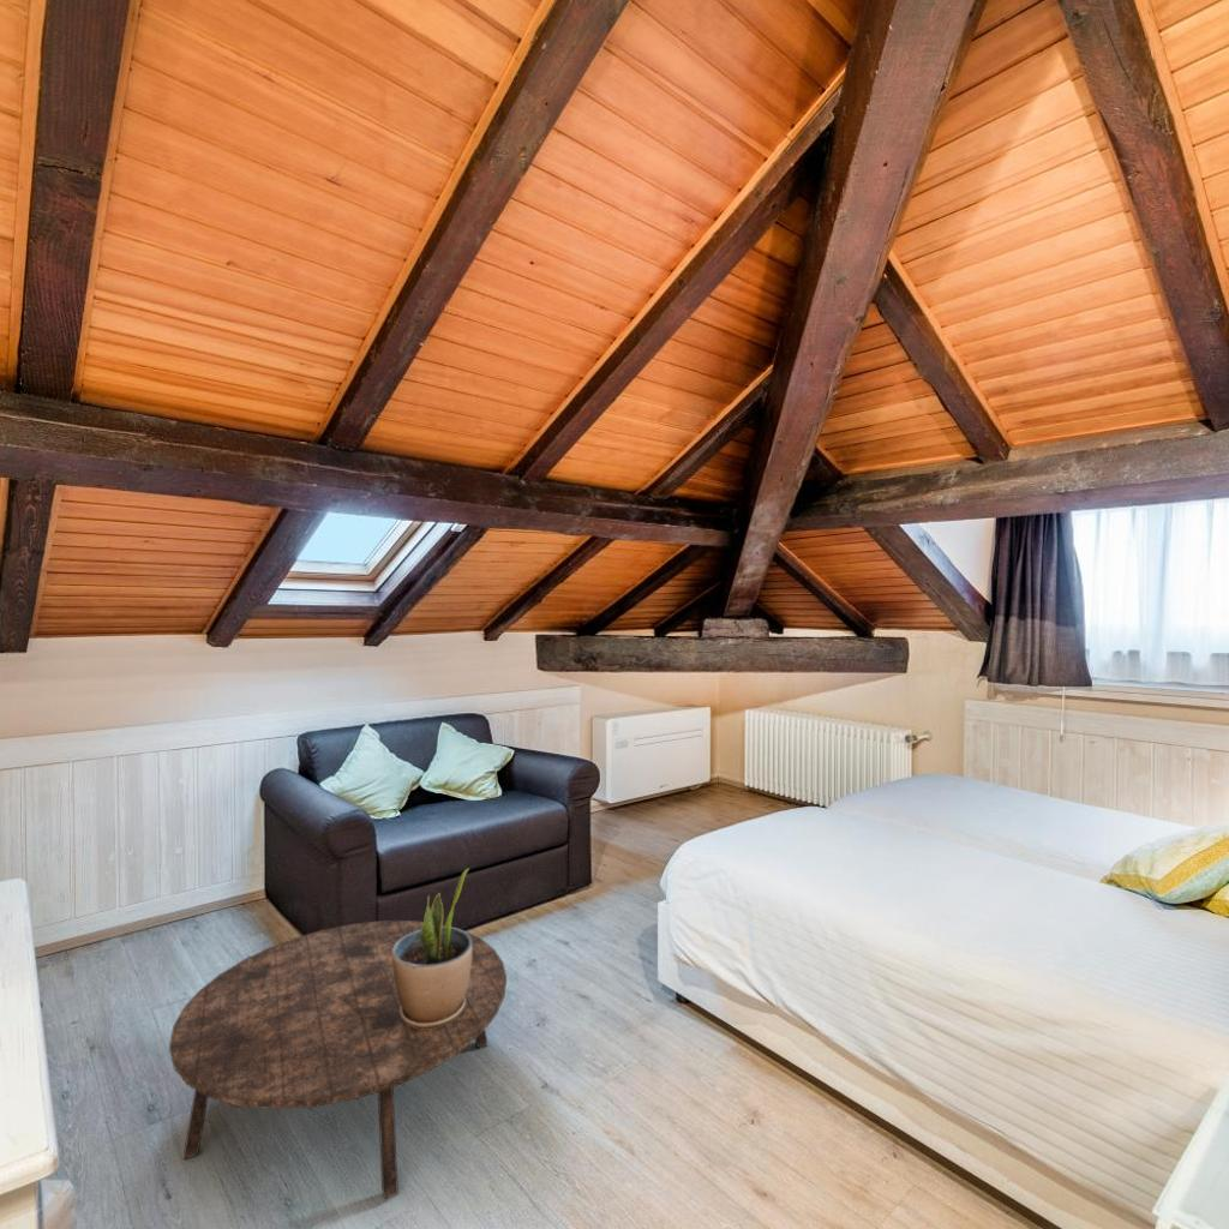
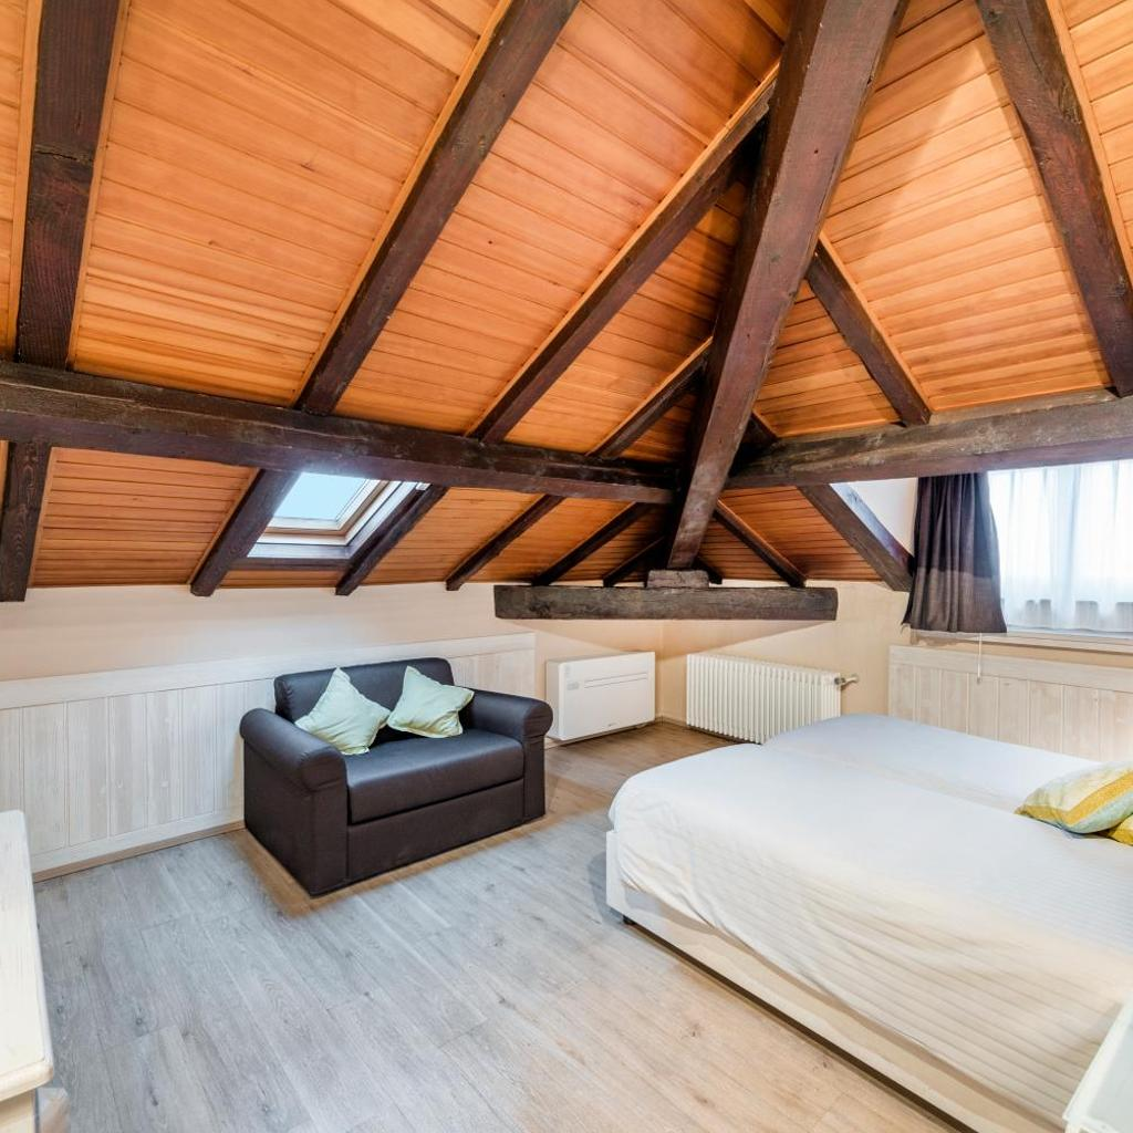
- potted plant [391,867,472,1029]
- coffee table [168,919,508,1200]
